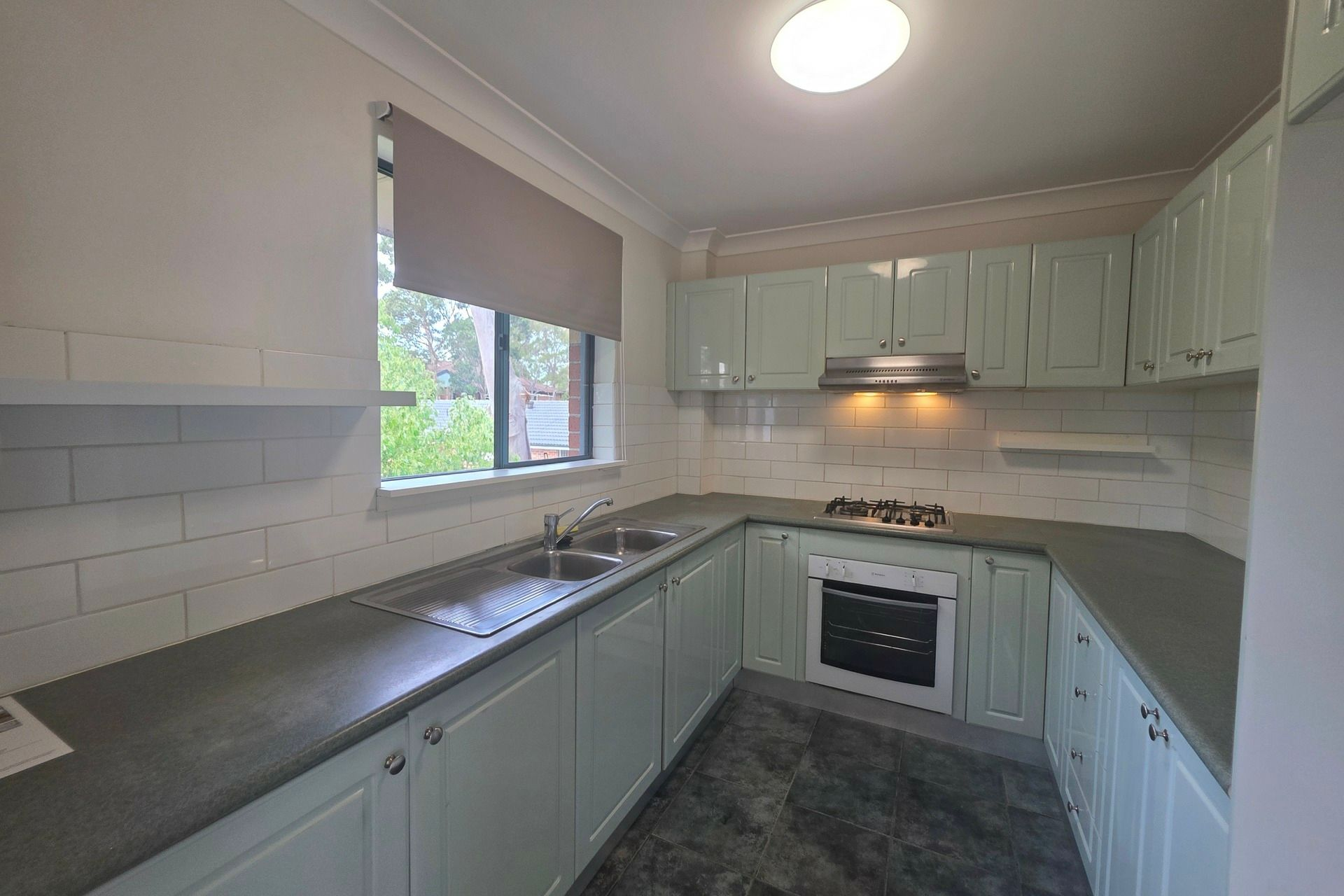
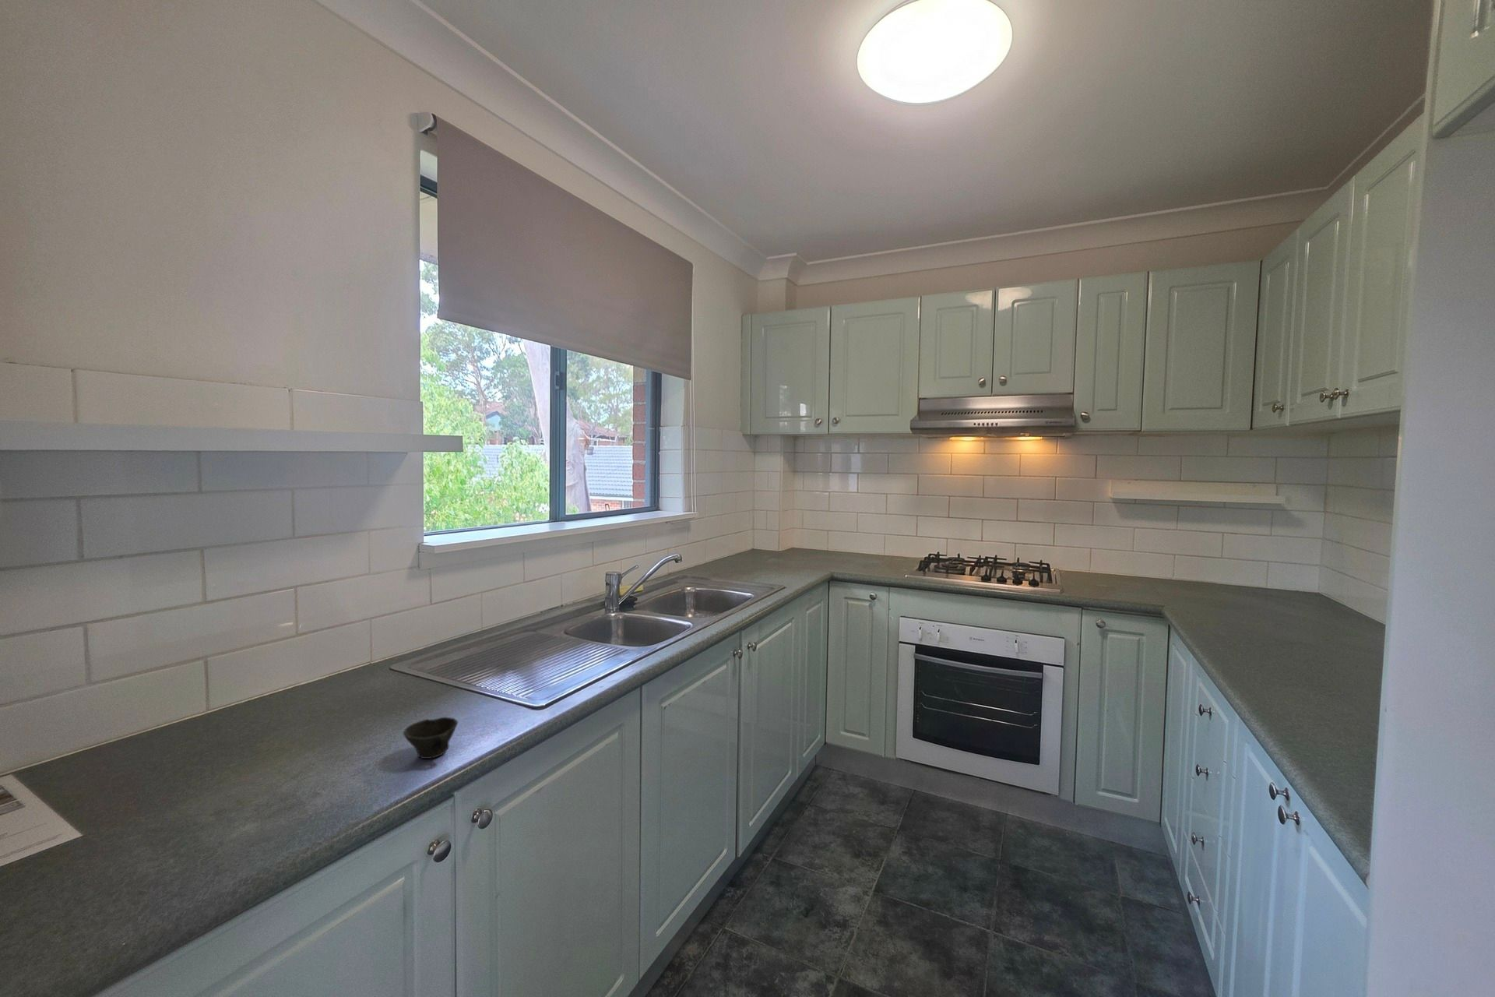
+ cup [403,717,458,759]
